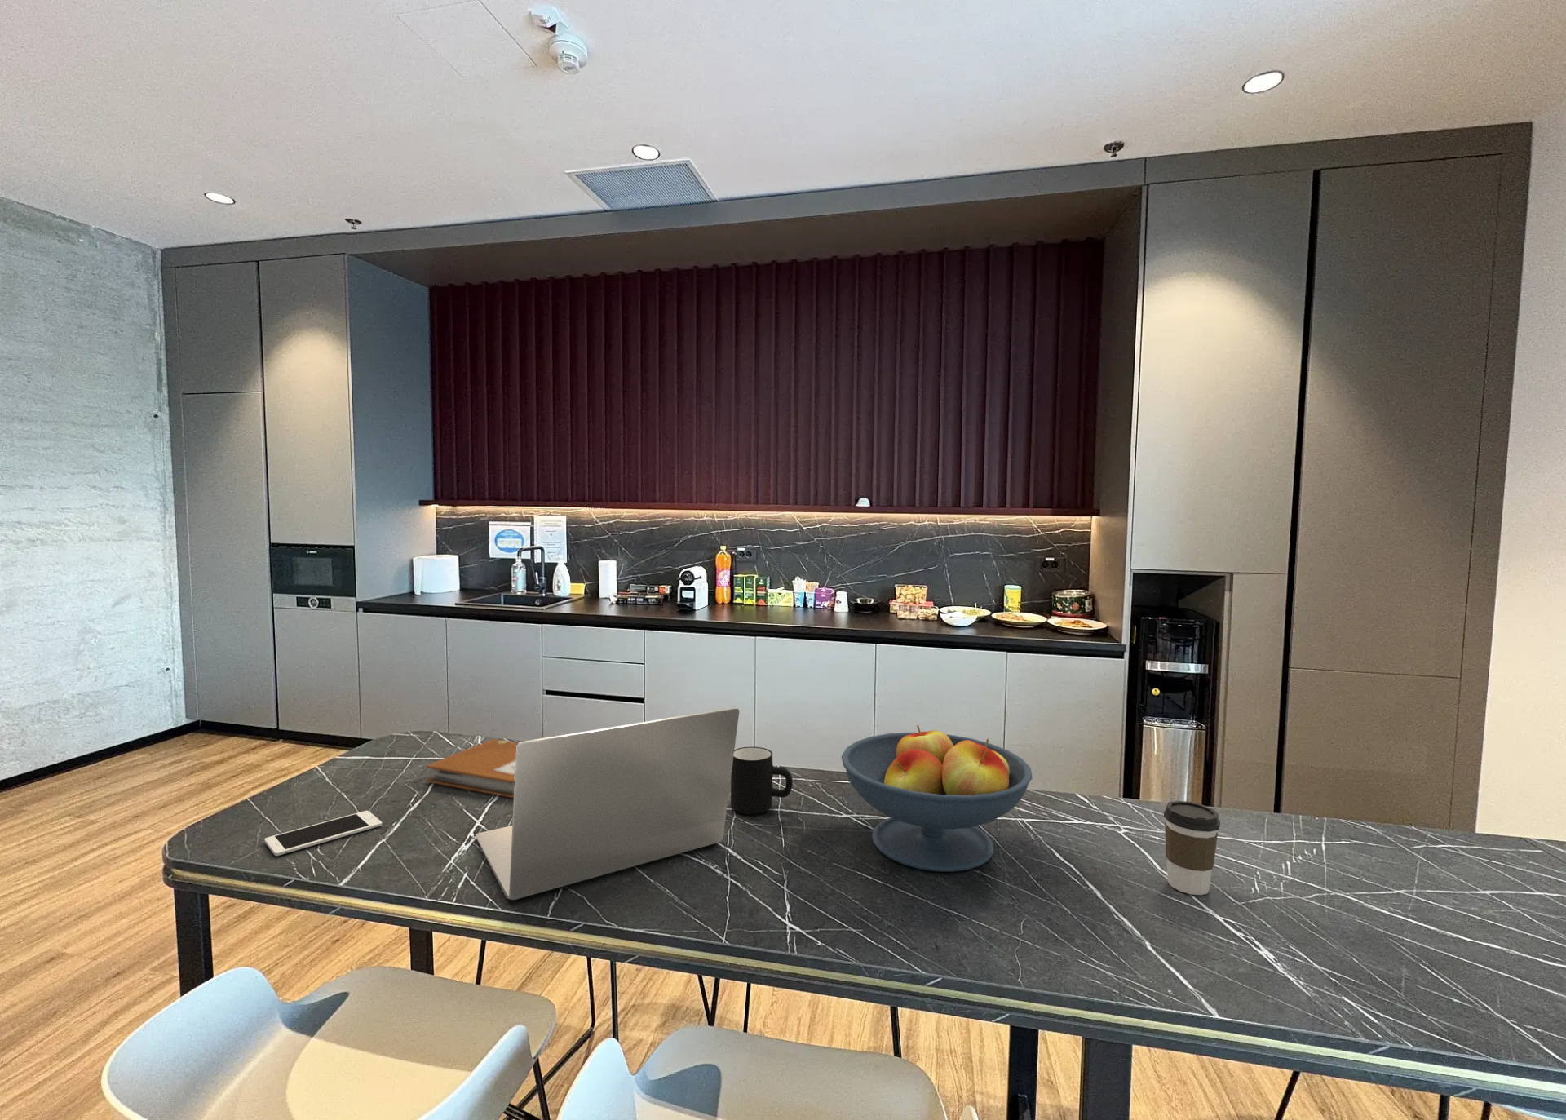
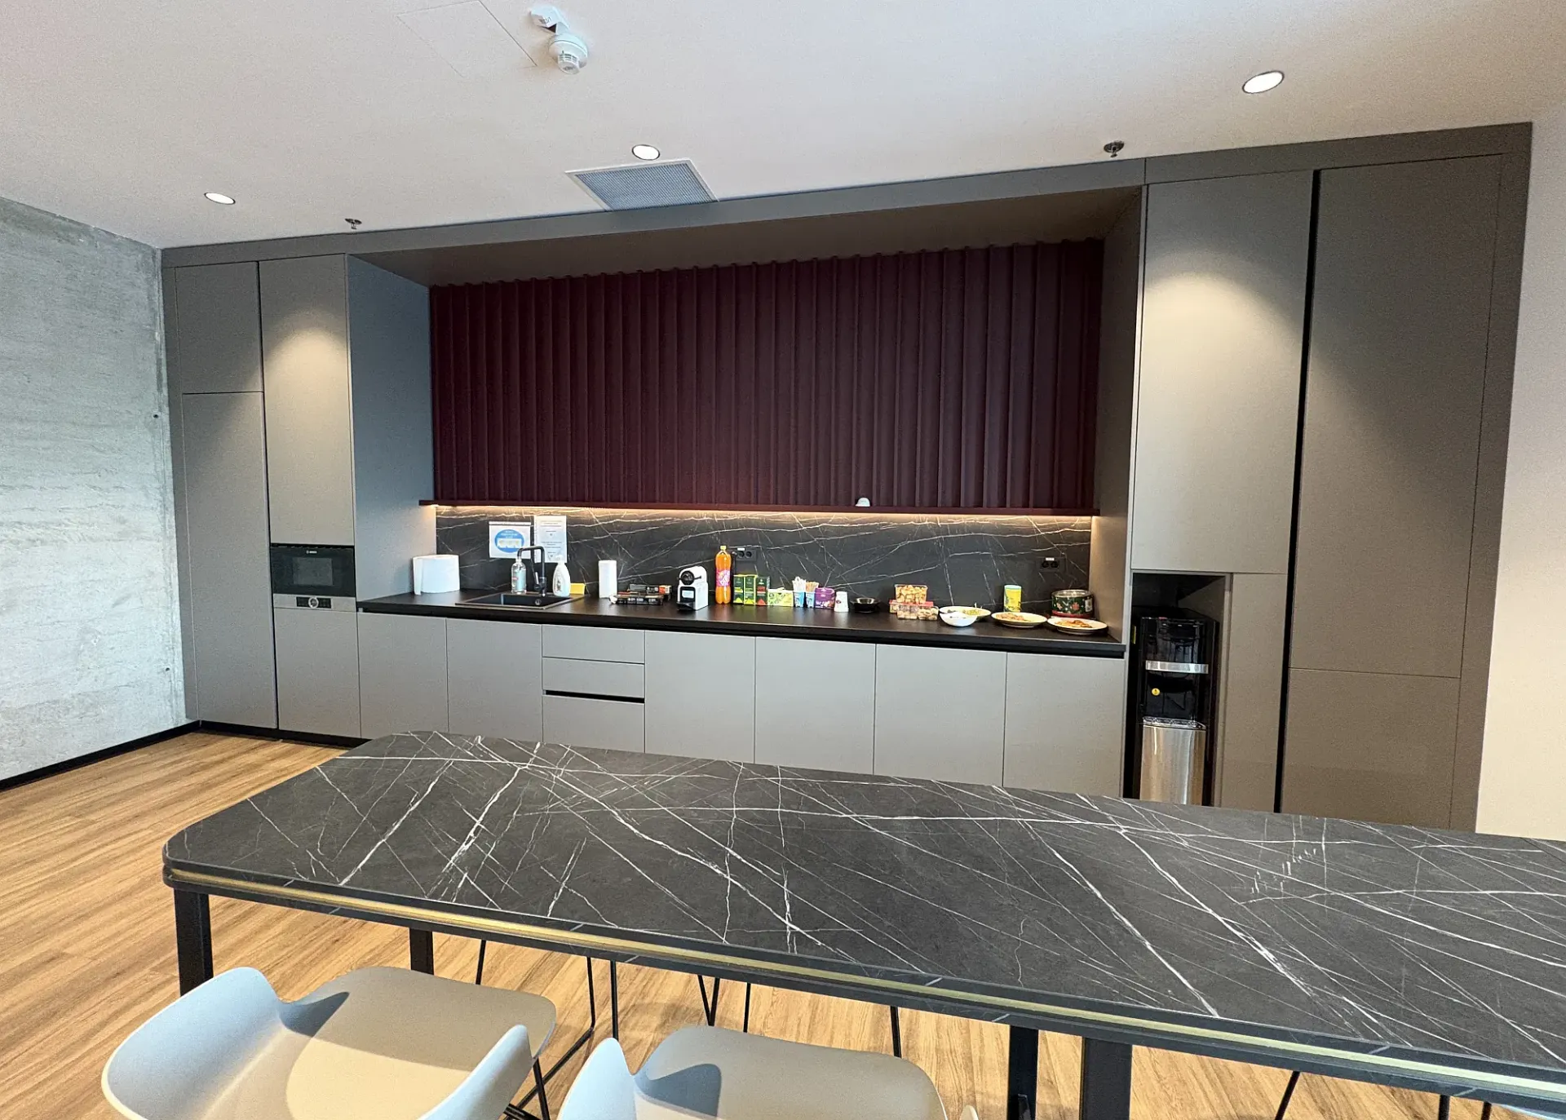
- laptop [475,707,739,901]
- cell phone [264,810,383,857]
- mug [730,745,794,815]
- fruit bowl [841,725,1034,873]
- notebook [425,738,519,799]
- coffee cup [1164,800,1221,896]
